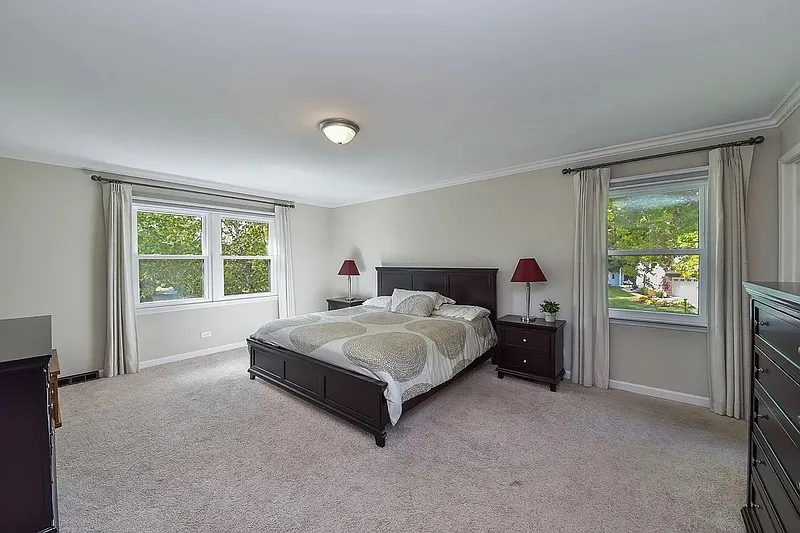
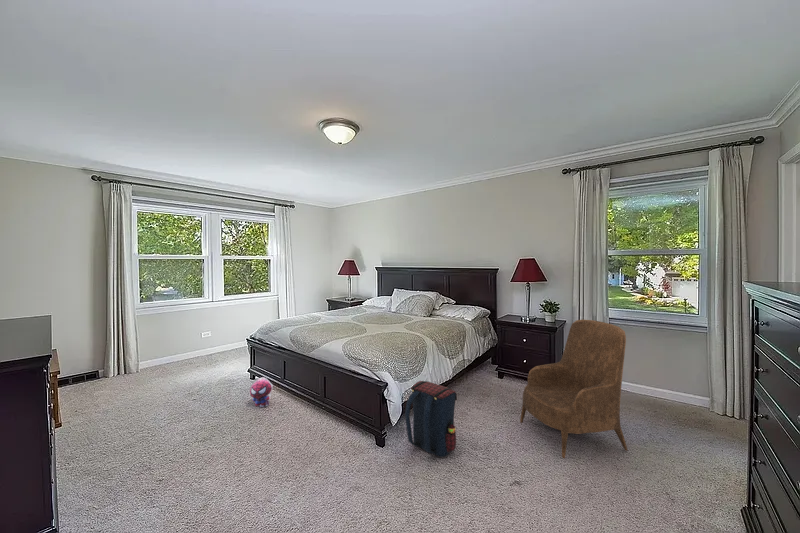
+ plush toy [249,376,274,408]
+ armchair [519,318,629,459]
+ satchel [404,380,458,458]
